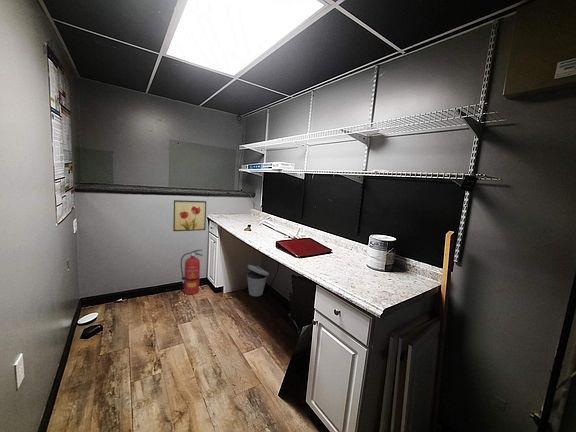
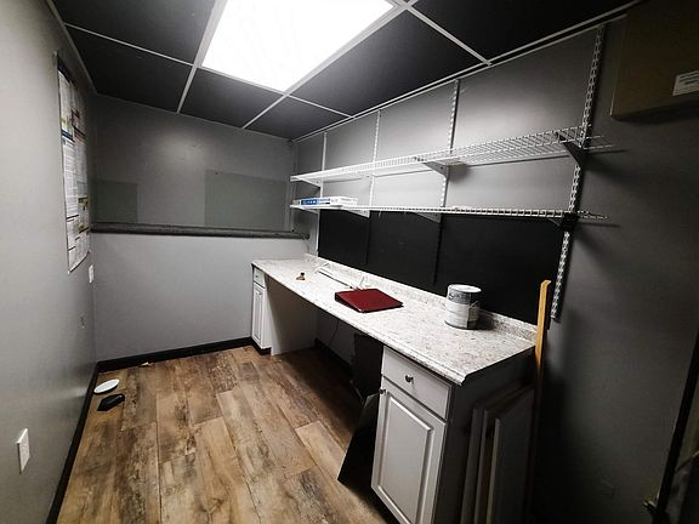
- wall art [172,199,207,232]
- fire extinguisher [180,249,204,296]
- trash can [246,264,270,297]
